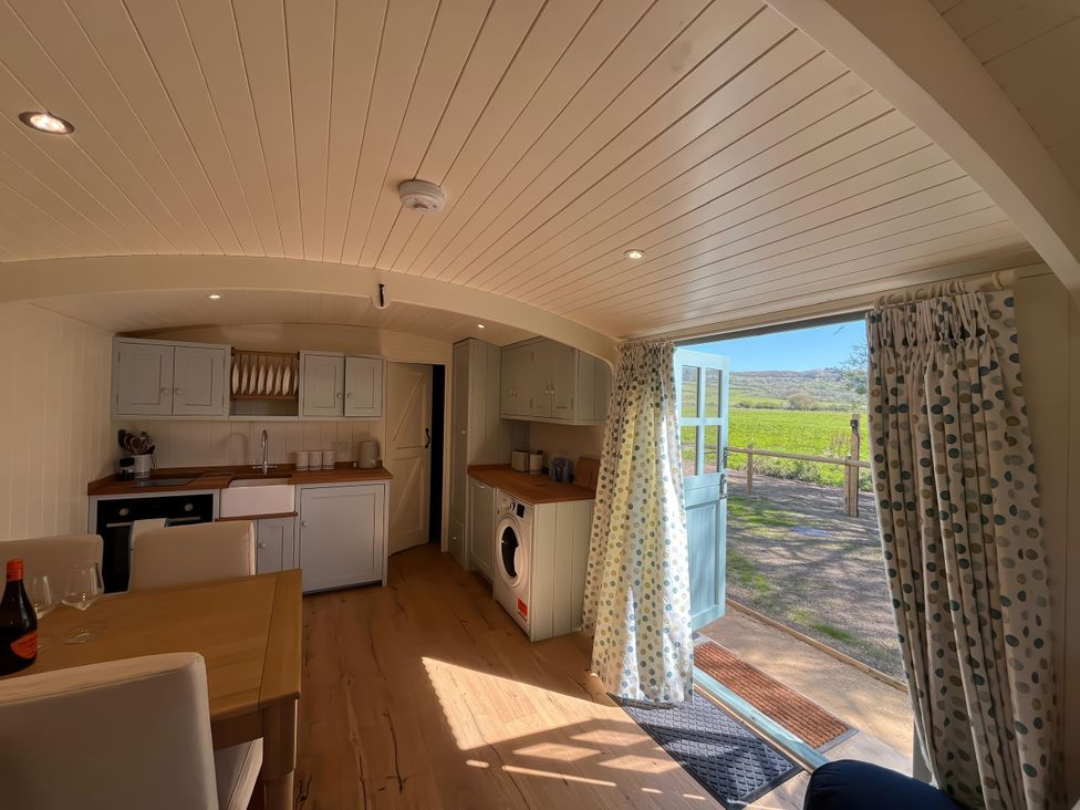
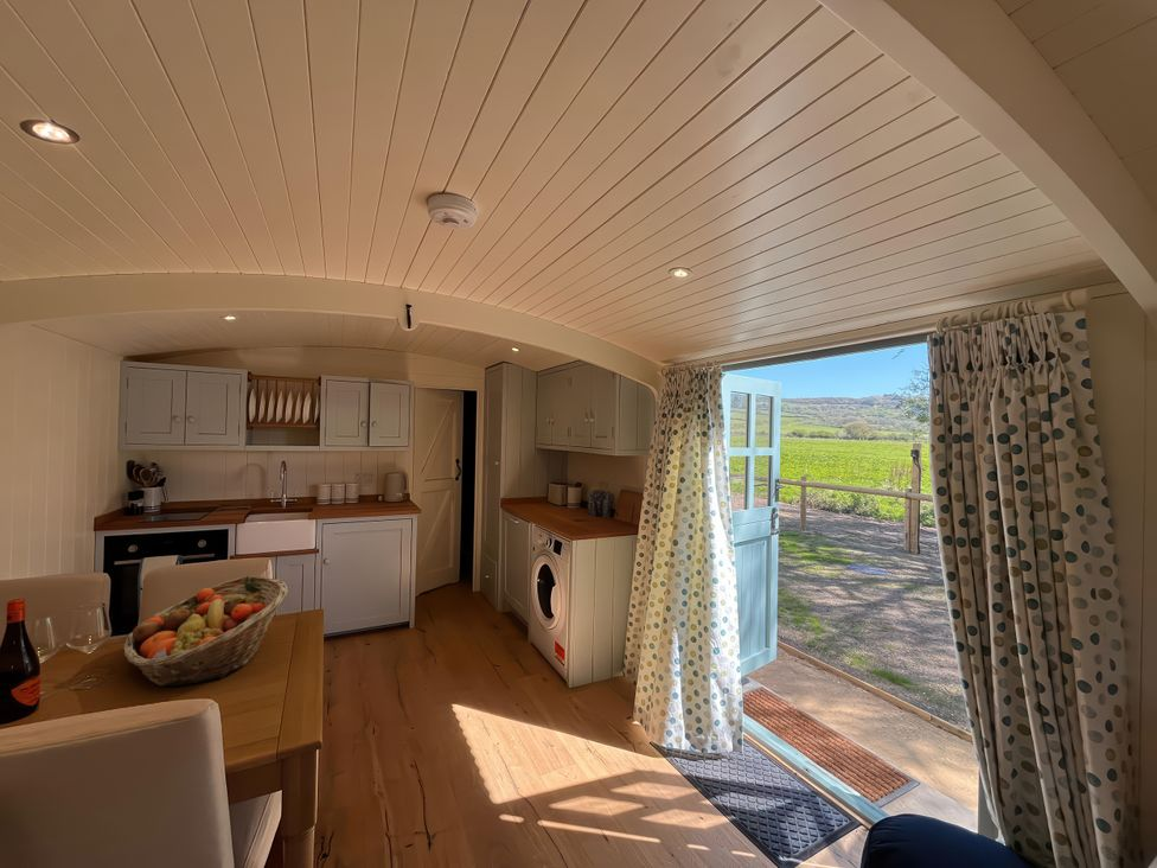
+ fruit basket [122,575,289,688]
